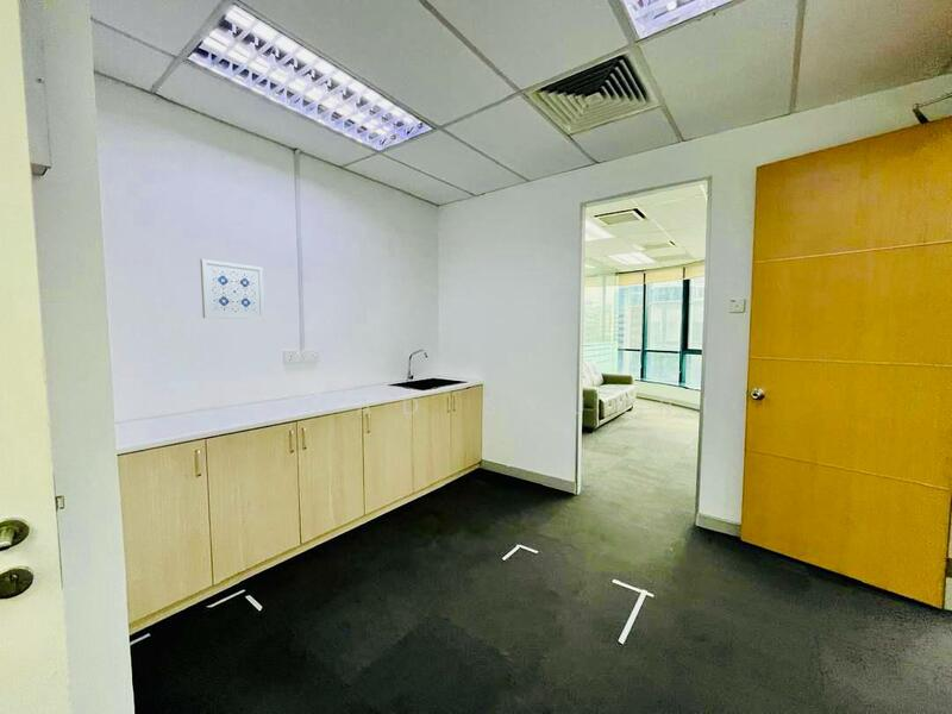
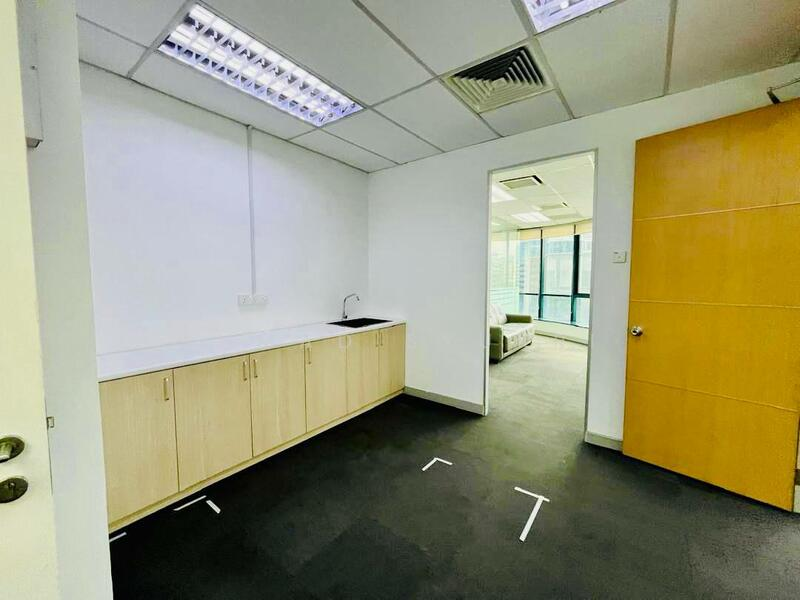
- wall art [199,258,265,321]
